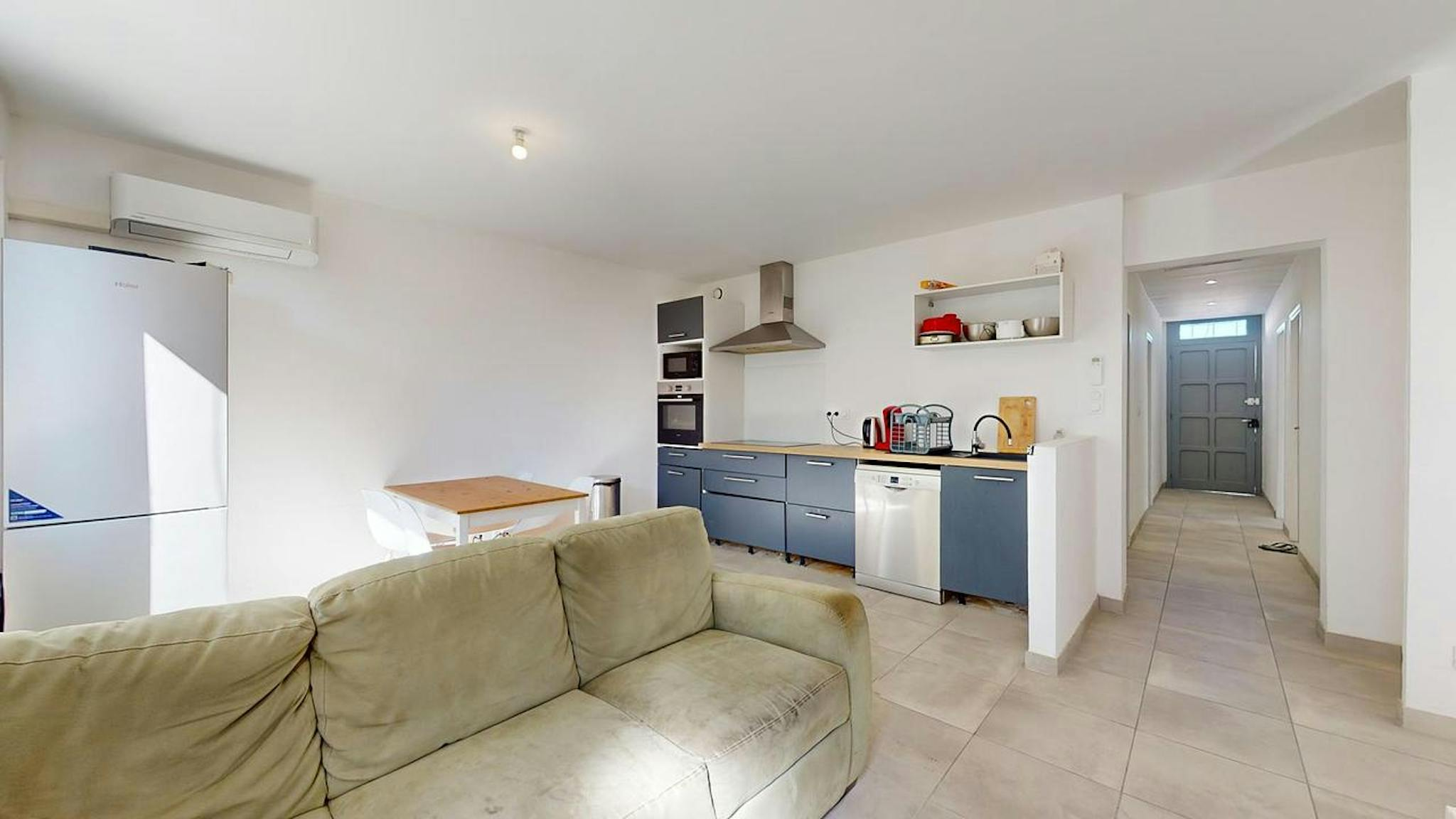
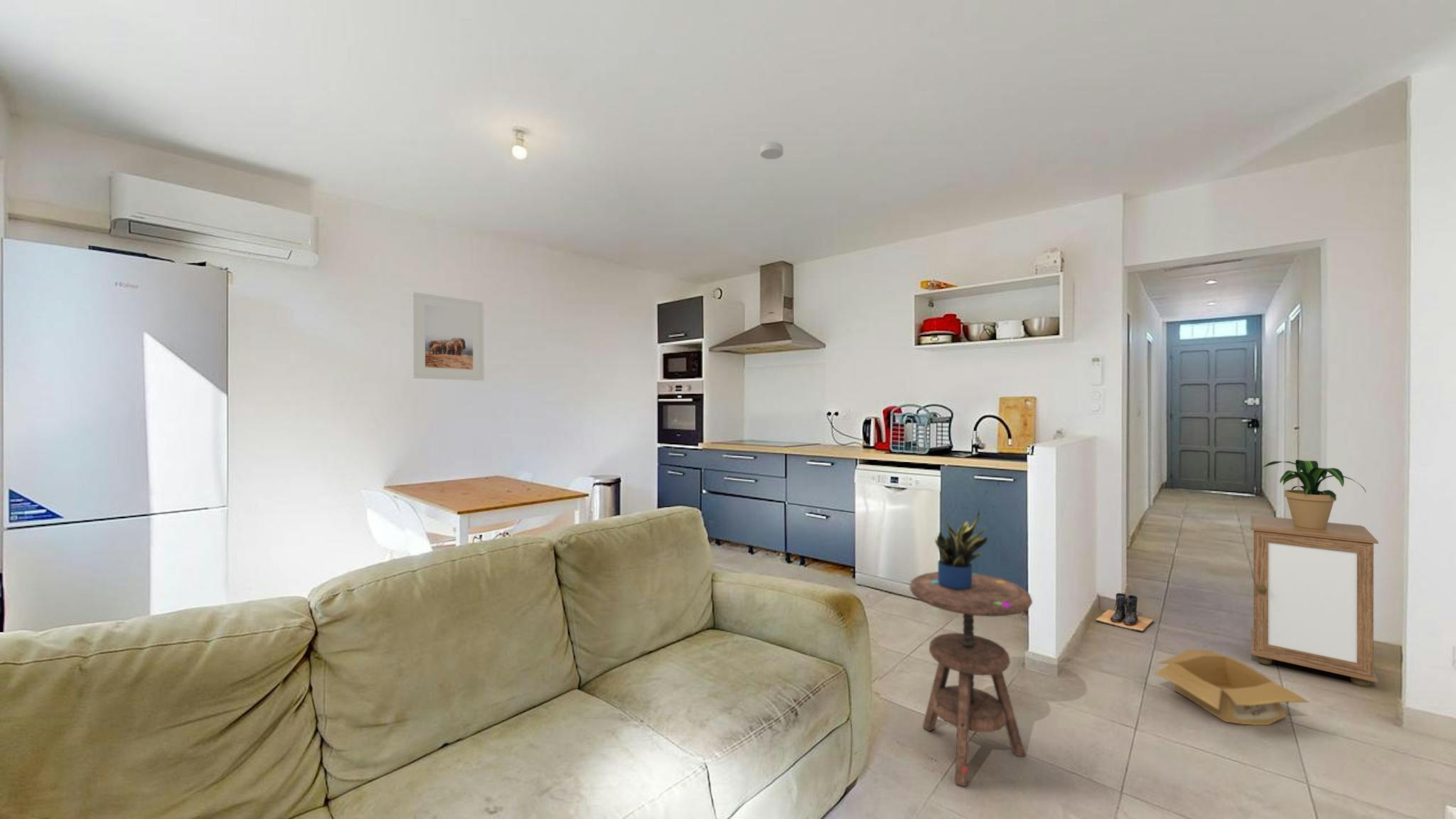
+ smoke detector [760,141,784,160]
+ cabinet [1250,515,1379,687]
+ boots [1095,592,1155,632]
+ potted plant [1258,459,1366,529]
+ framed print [411,291,485,381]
+ cardboard box [1155,648,1310,726]
+ side table [909,571,1033,788]
+ potted plant [934,508,989,590]
